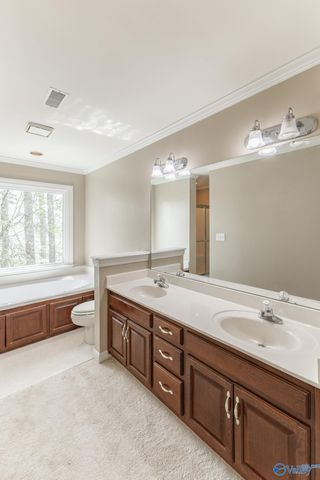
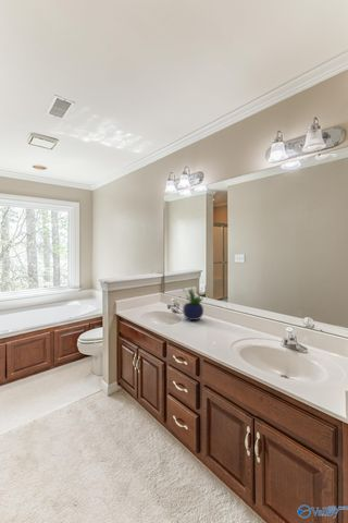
+ potted plant [181,285,208,321]
